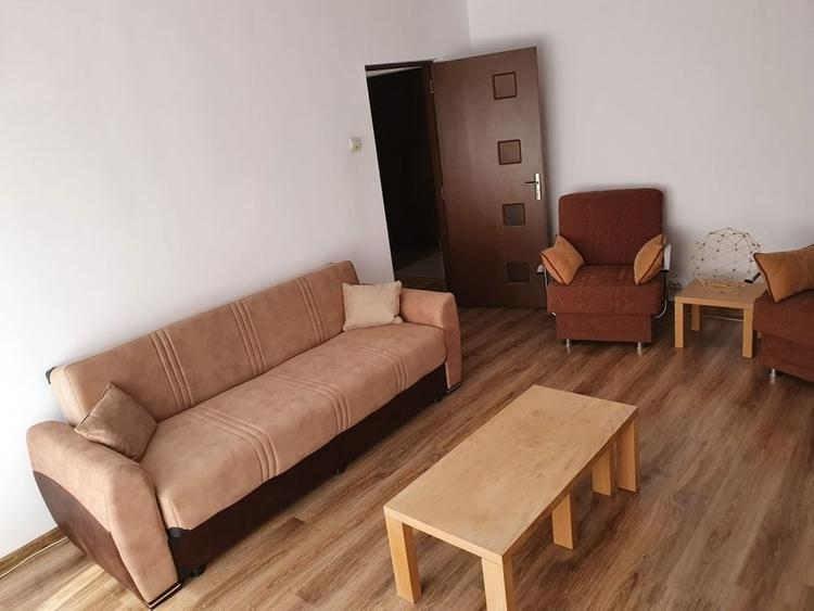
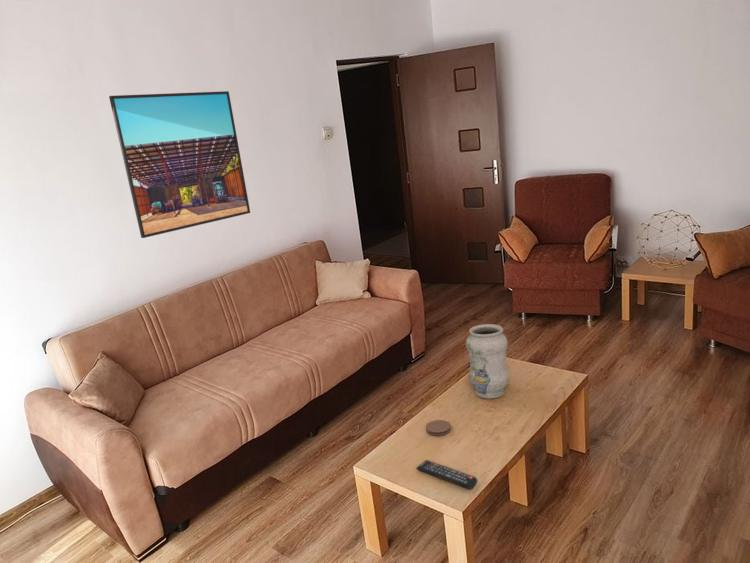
+ vase [465,323,510,399]
+ remote control [416,459,478,490]
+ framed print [108,90,251,239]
+ coaster [425,419,452,437]
